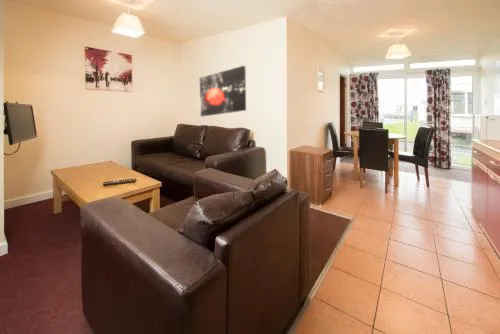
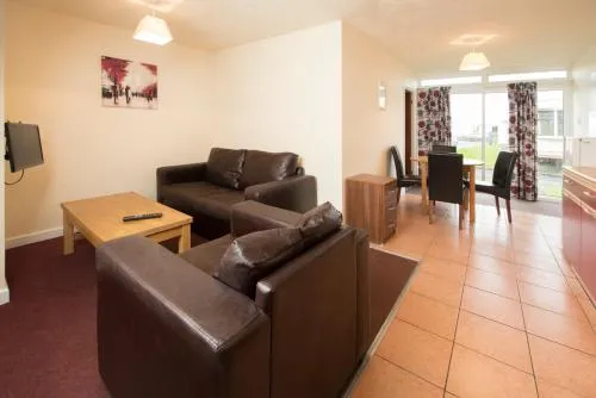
- wall art [199,65,247,117]
